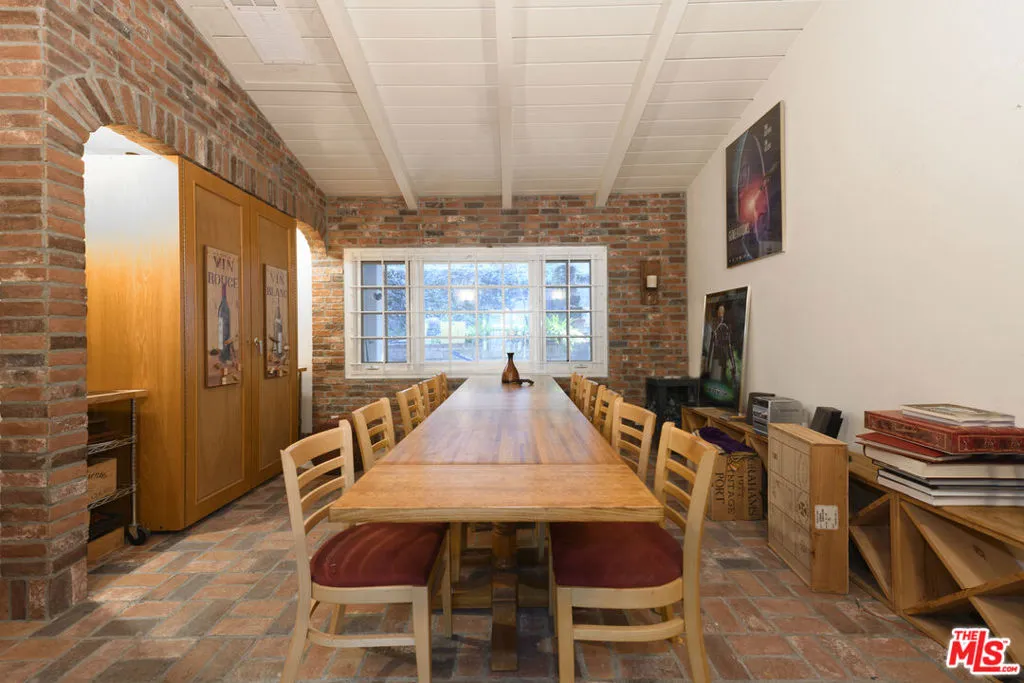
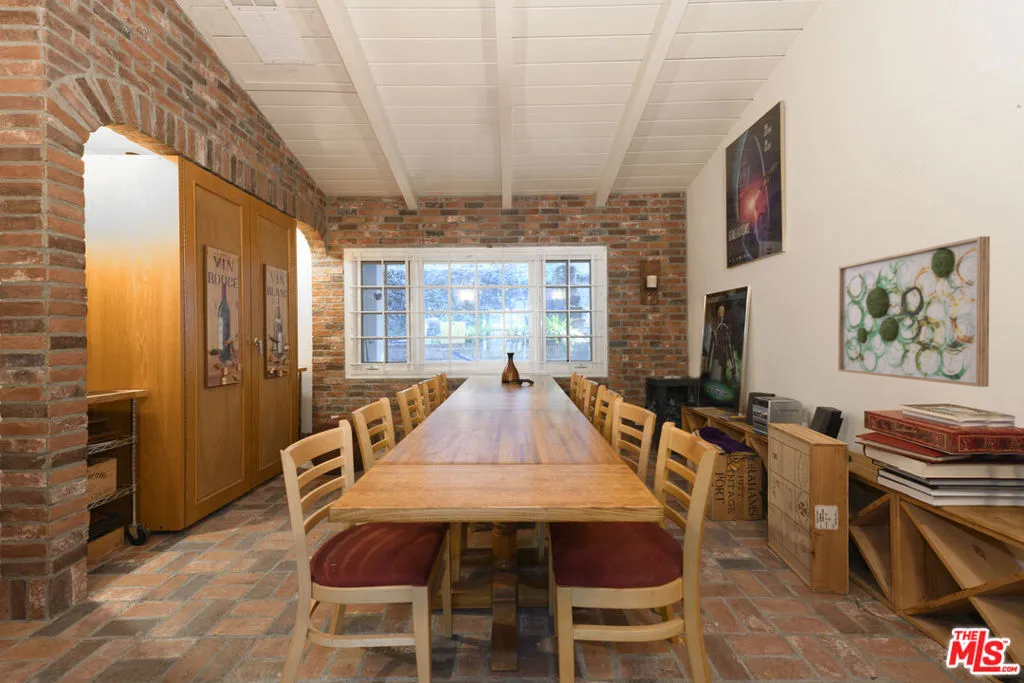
+ wall art [837,235,991,388]
